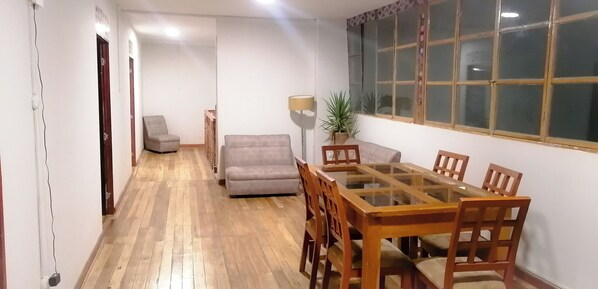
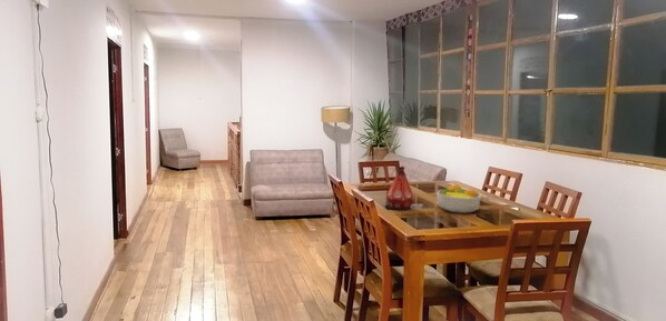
+ bottle [385,165,415,211]
+ fruit bowl [435,182,482,214]
